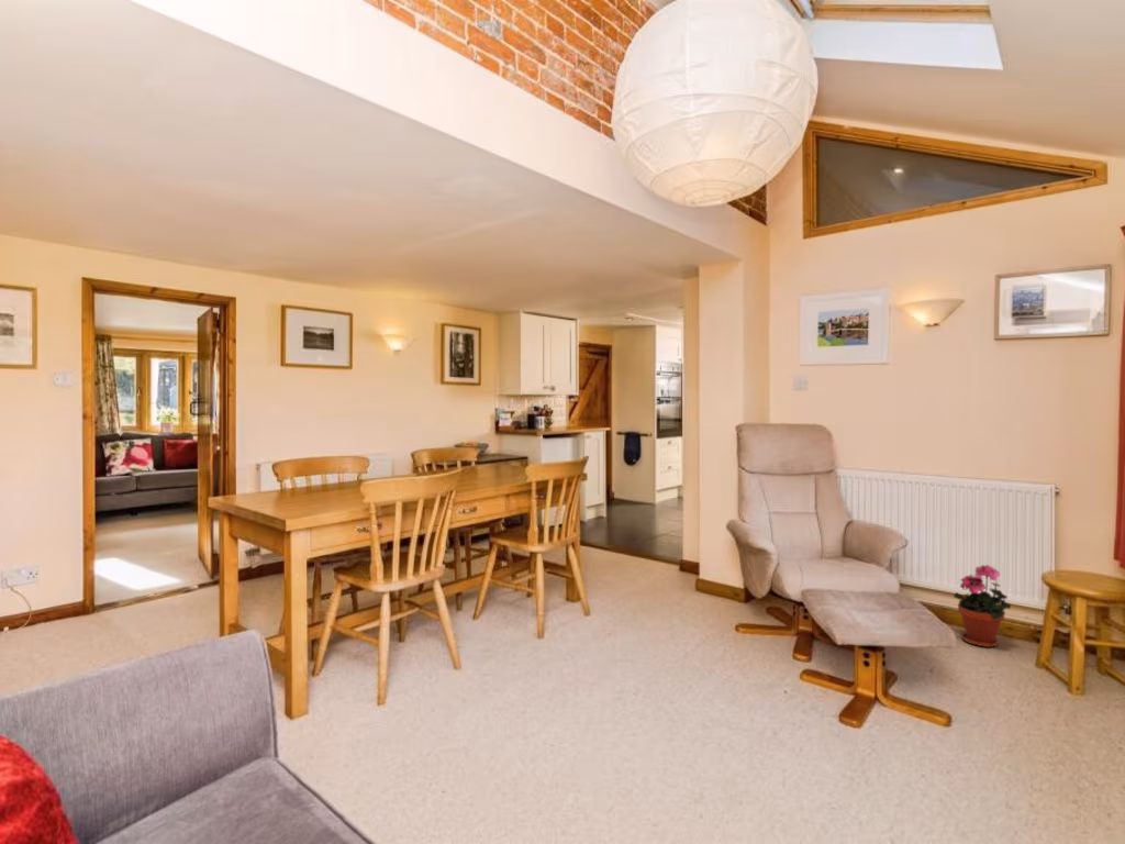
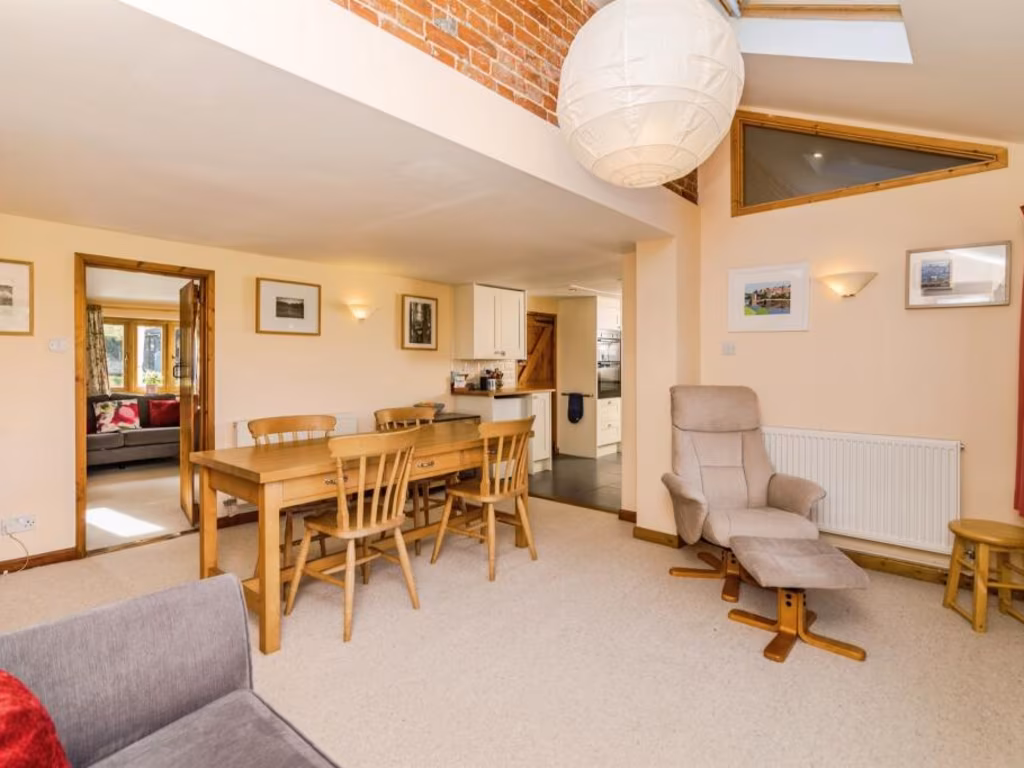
- potted plant [953,564,1012,648]
